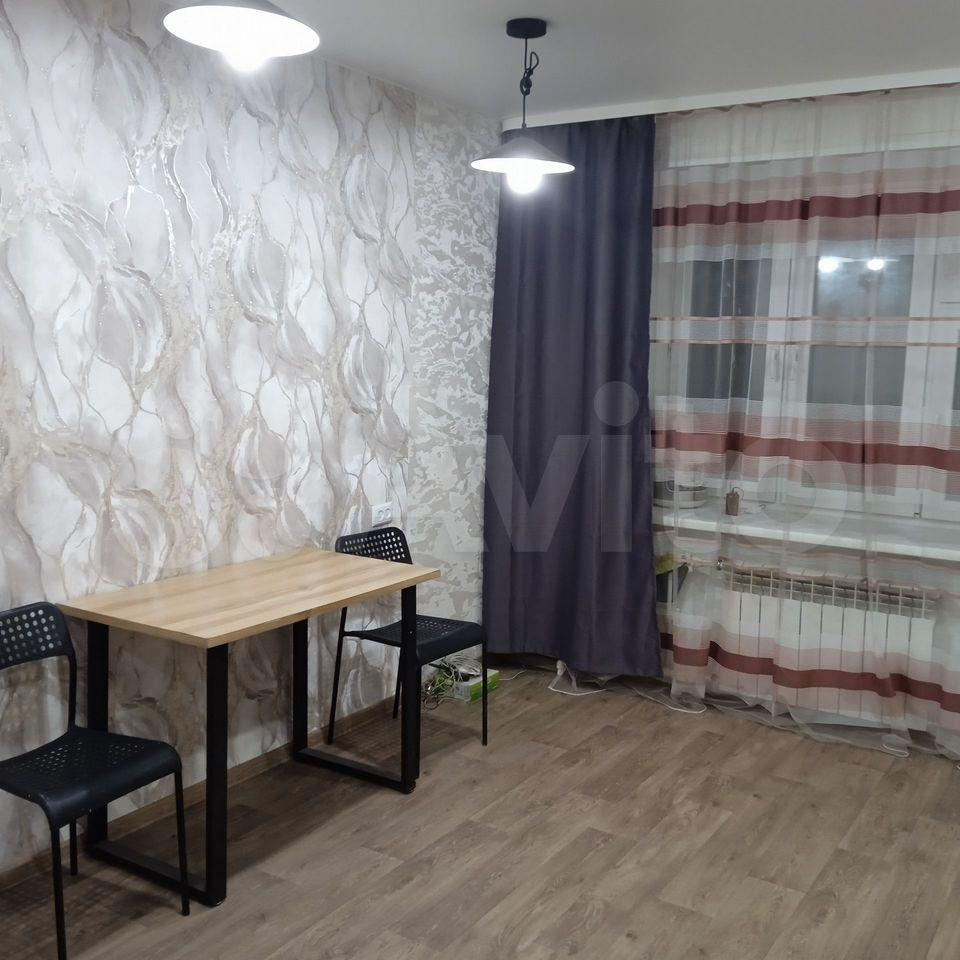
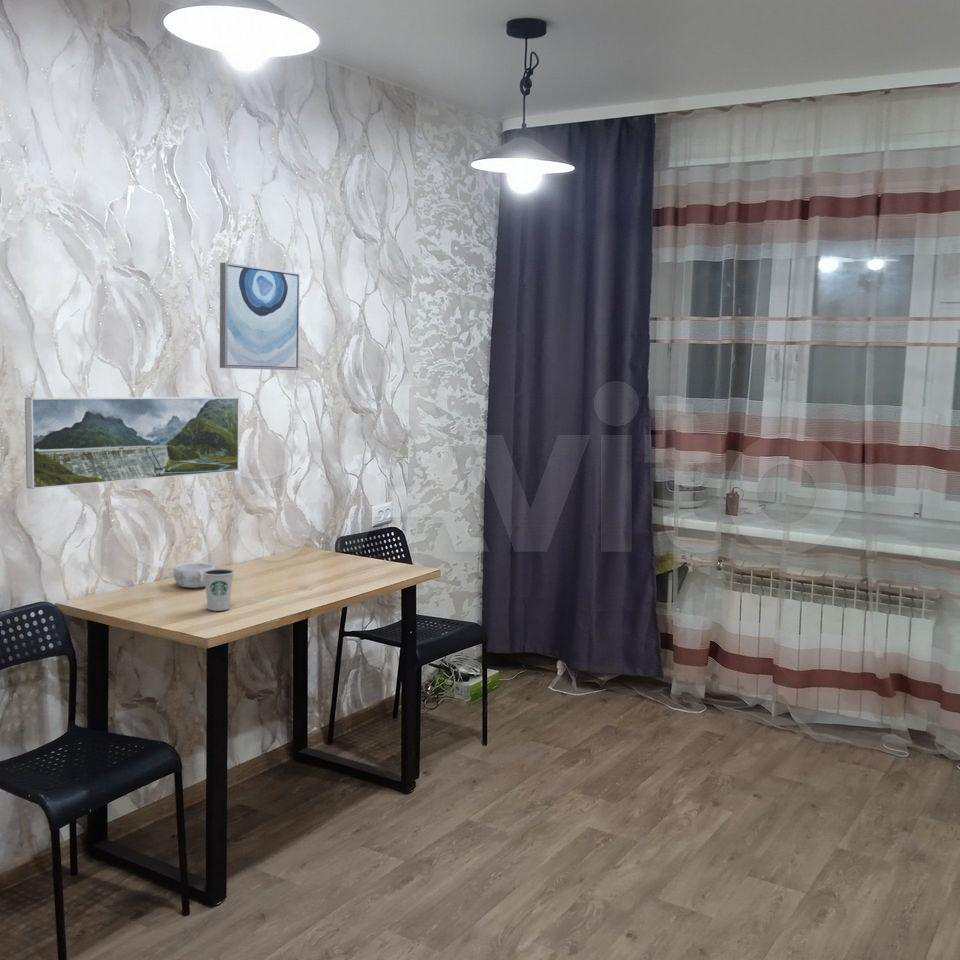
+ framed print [24,396,240,490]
+ wall art [219,261,301,371]
+ decorative bowl [172,561,216,589]
+ dixie cup [203,568,235,612]
